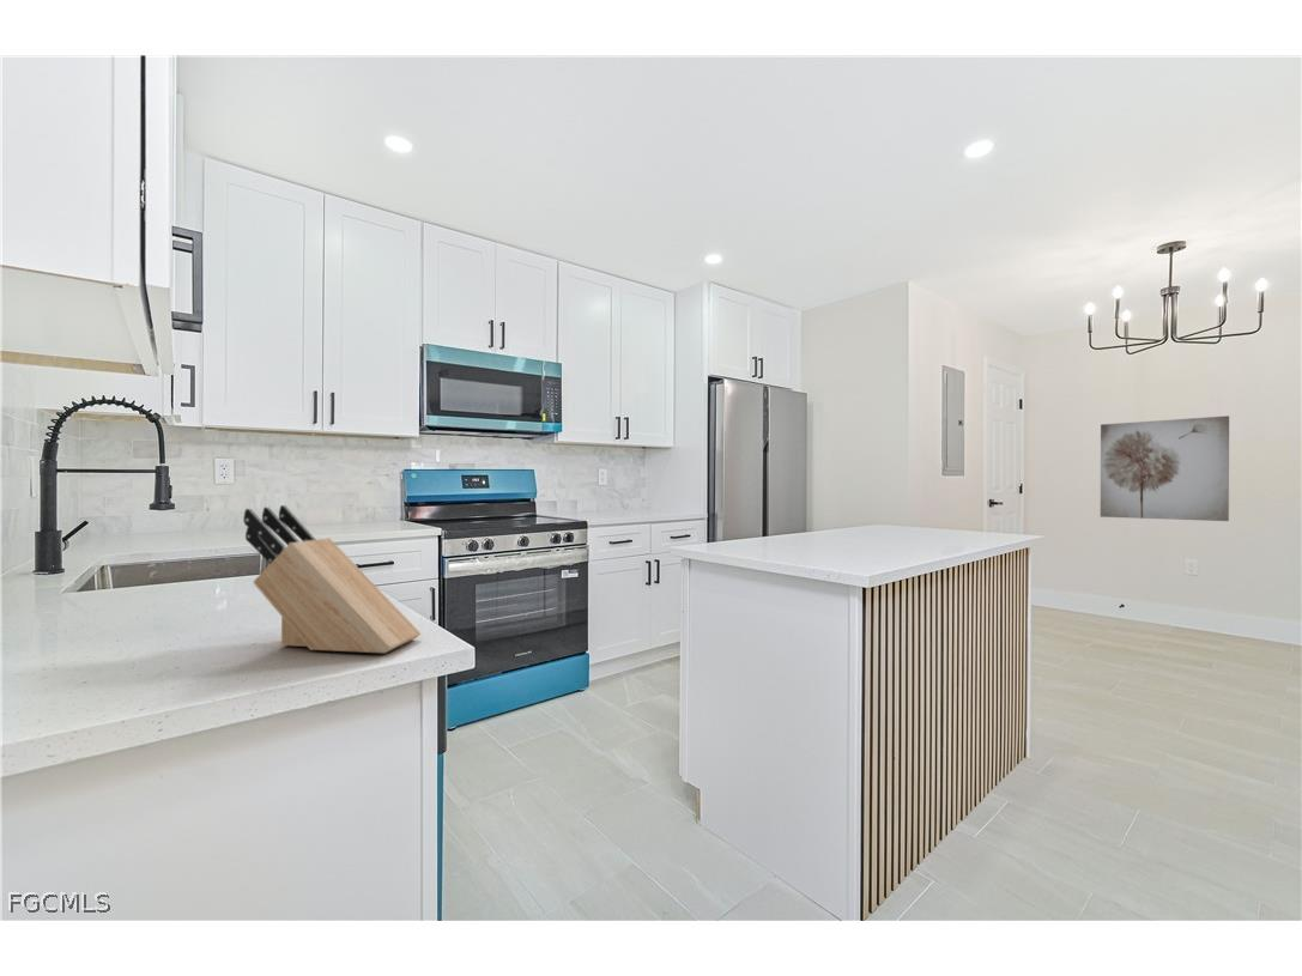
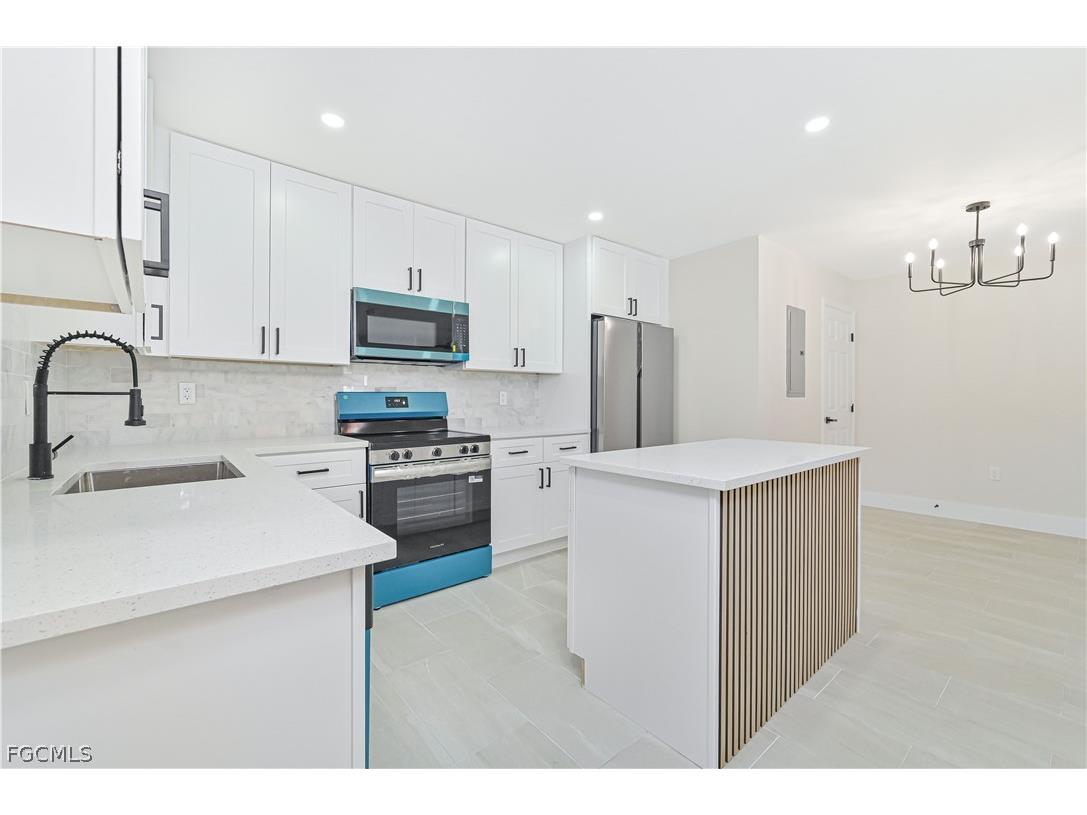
- wall art [1100,414,1230,522]
- knife block [242,504,422,654]
